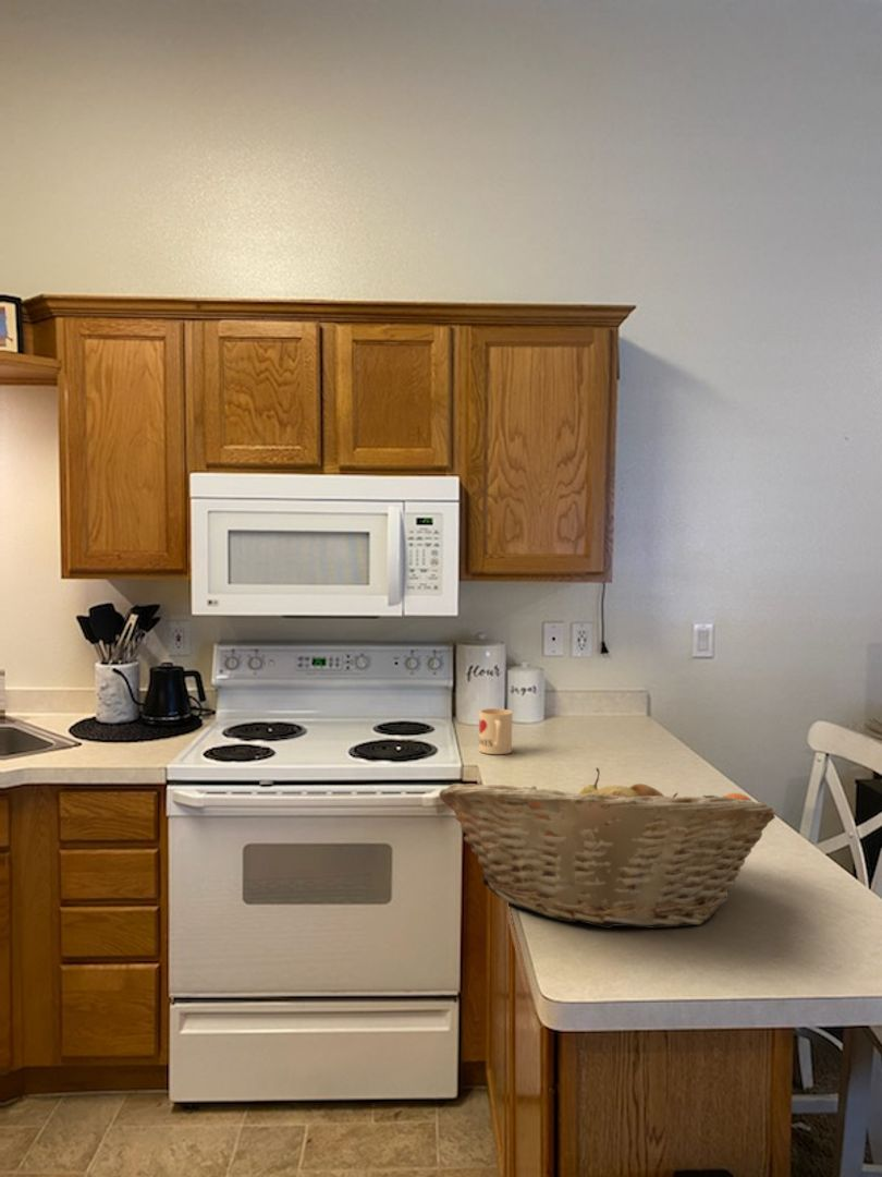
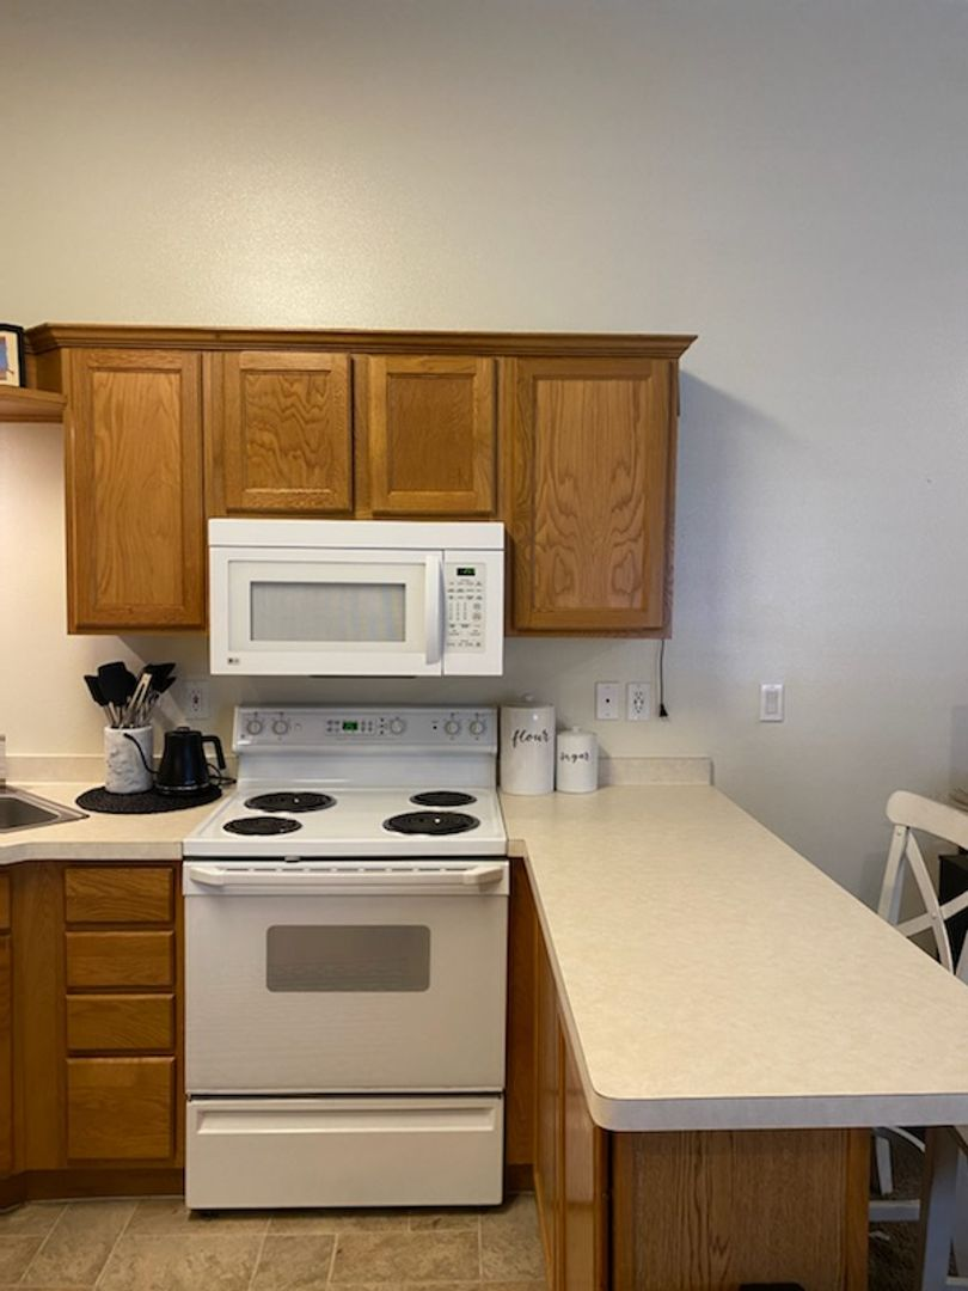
- mug [478,707,513,755]
- fruit basket [438,766,776,930]
